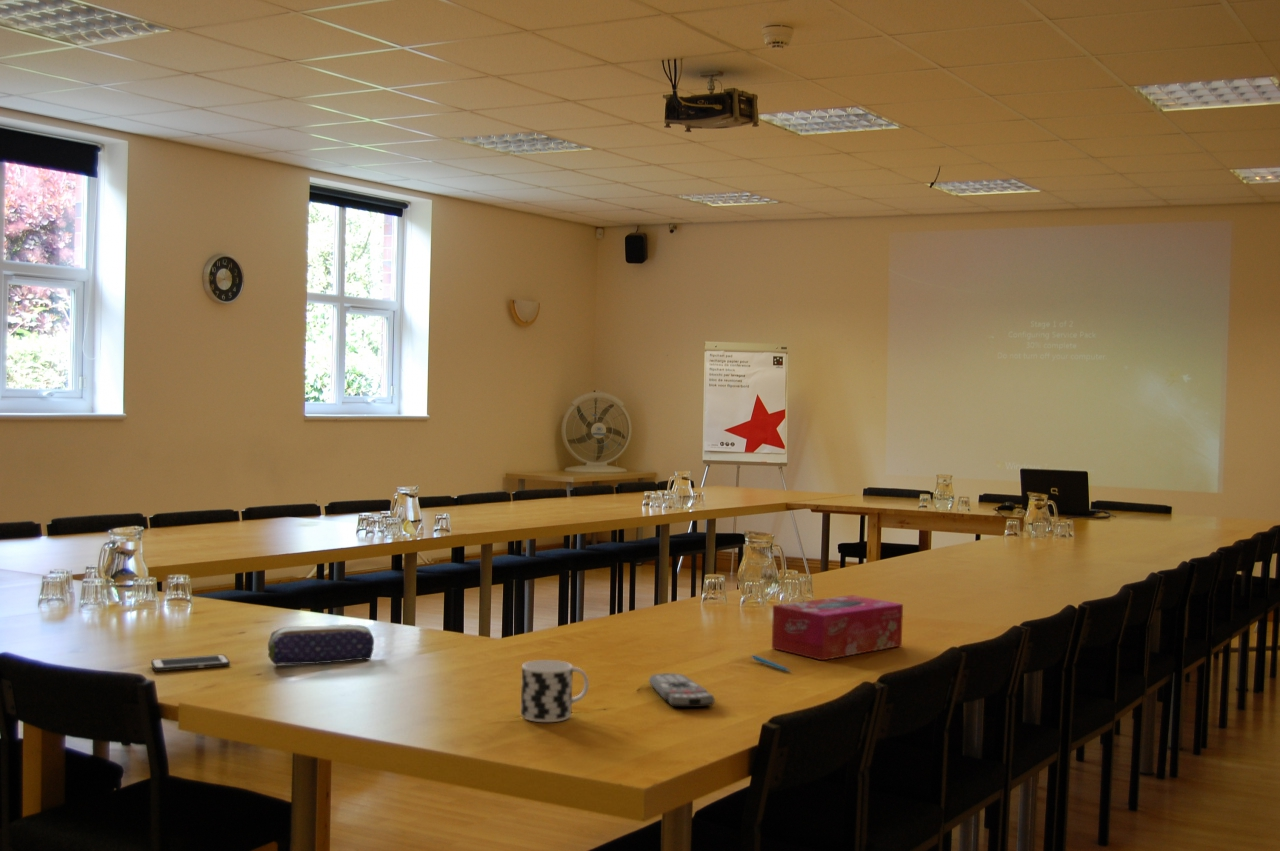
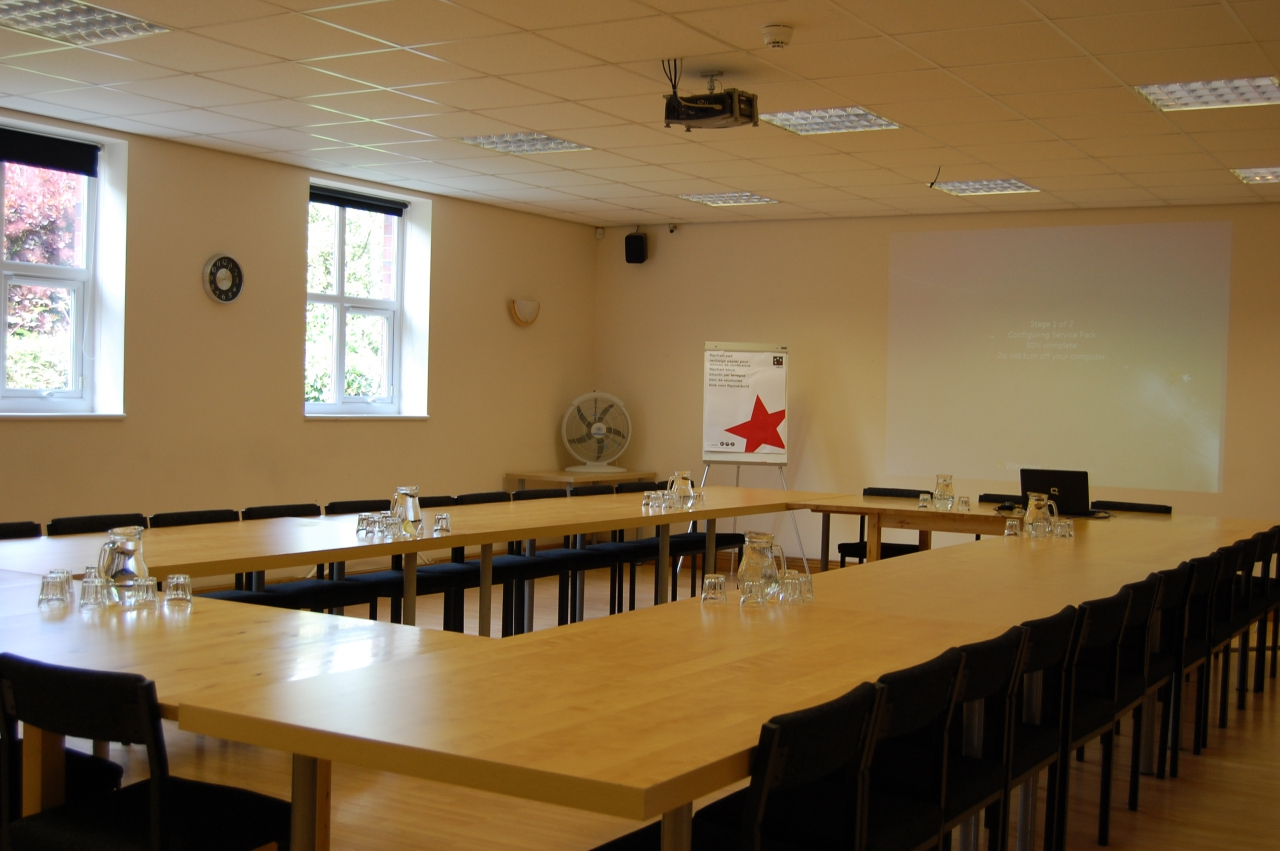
- pen [750,655,792,673]
- pencil case [267,623,375,665]
- cell phone [150,654,231,672]
- cup [520,659,590,723]
- tissue box [771,594,904,661]
- remote control [648,672,716,708]
